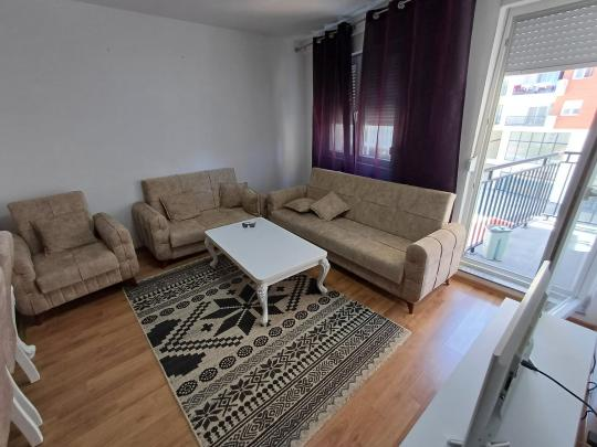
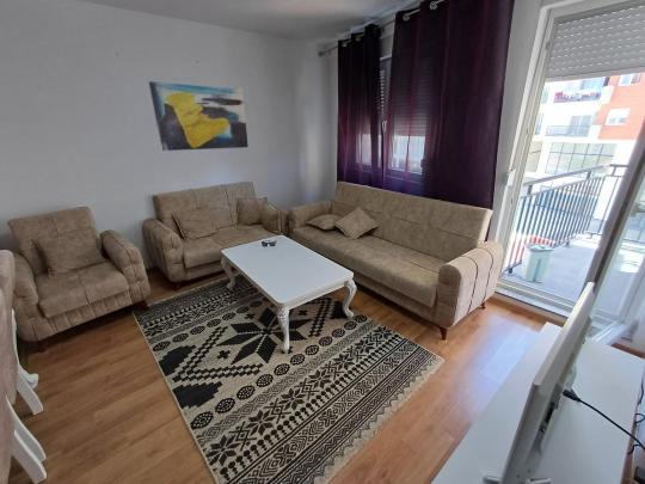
+ wall art [148,80,250,152]
